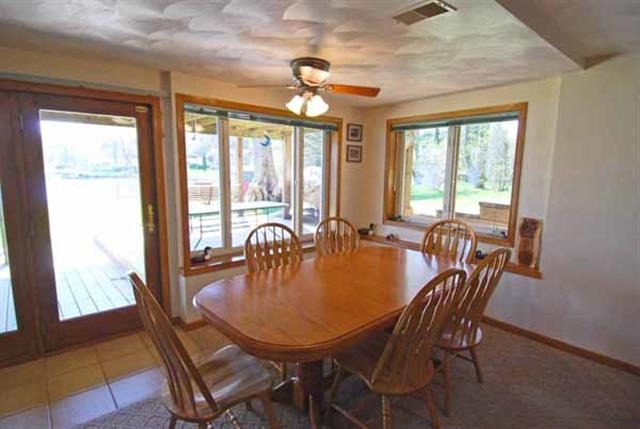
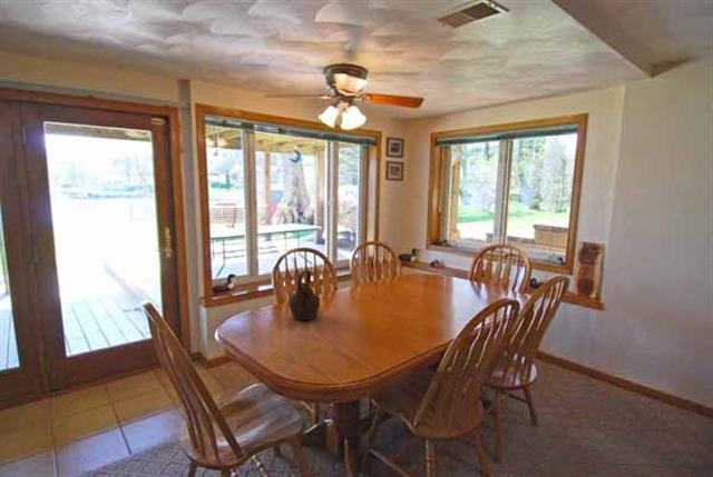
+ teapot [287,269,321,321]
